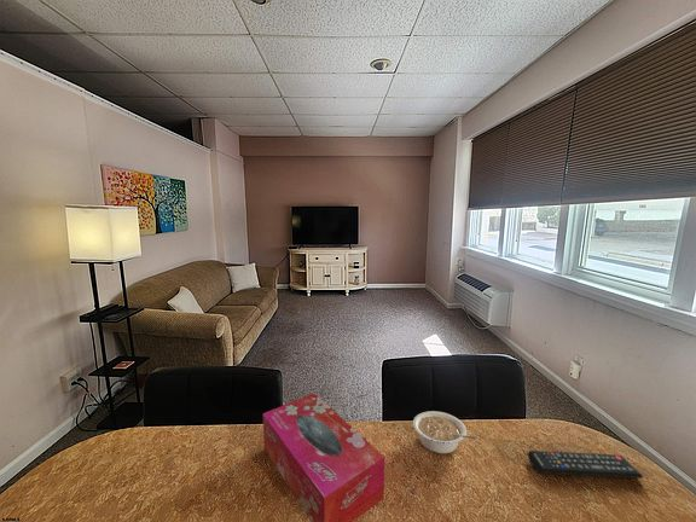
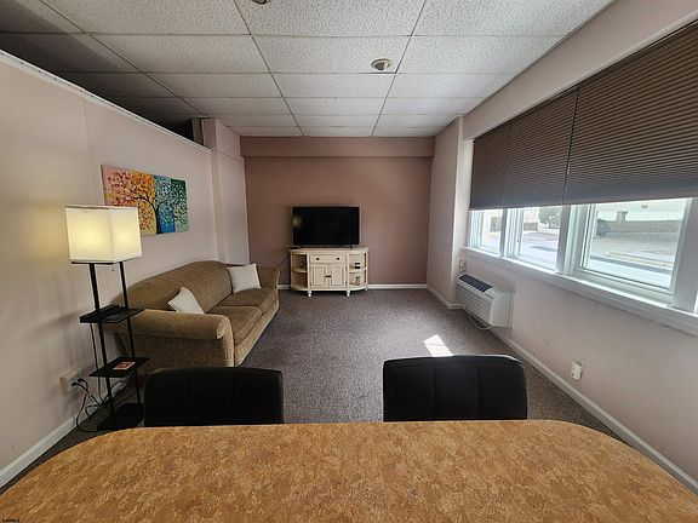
- remote control [527,450,644,480]
- legume [412,410,477,454]
- tissue box [262,392,387,522]
